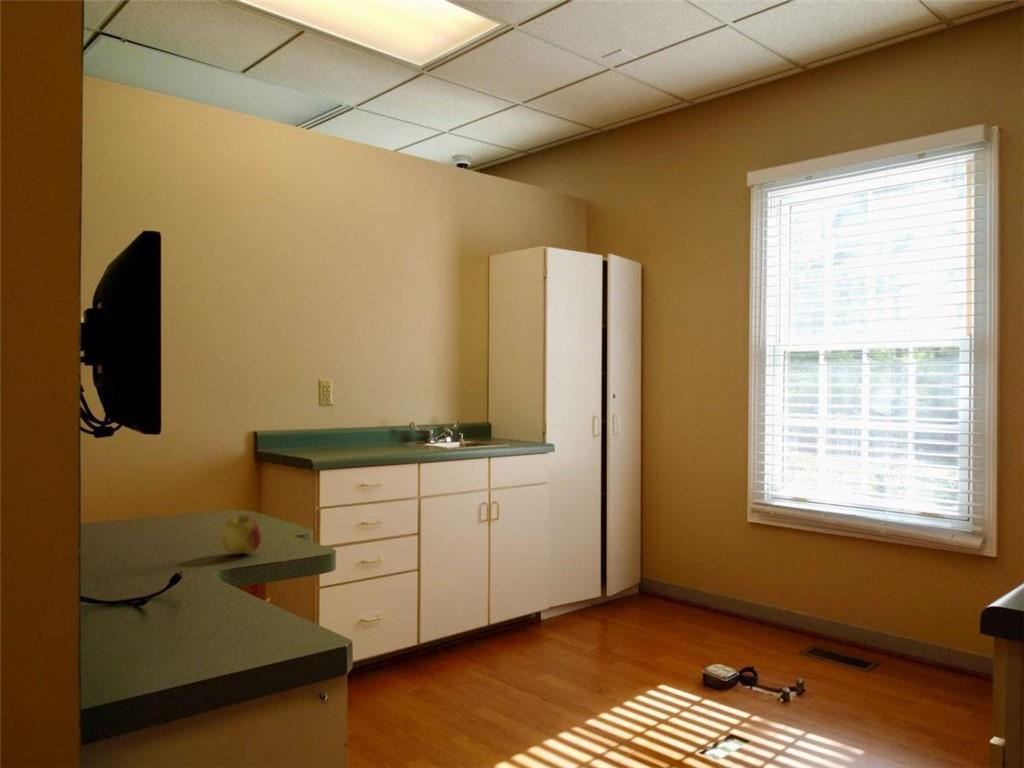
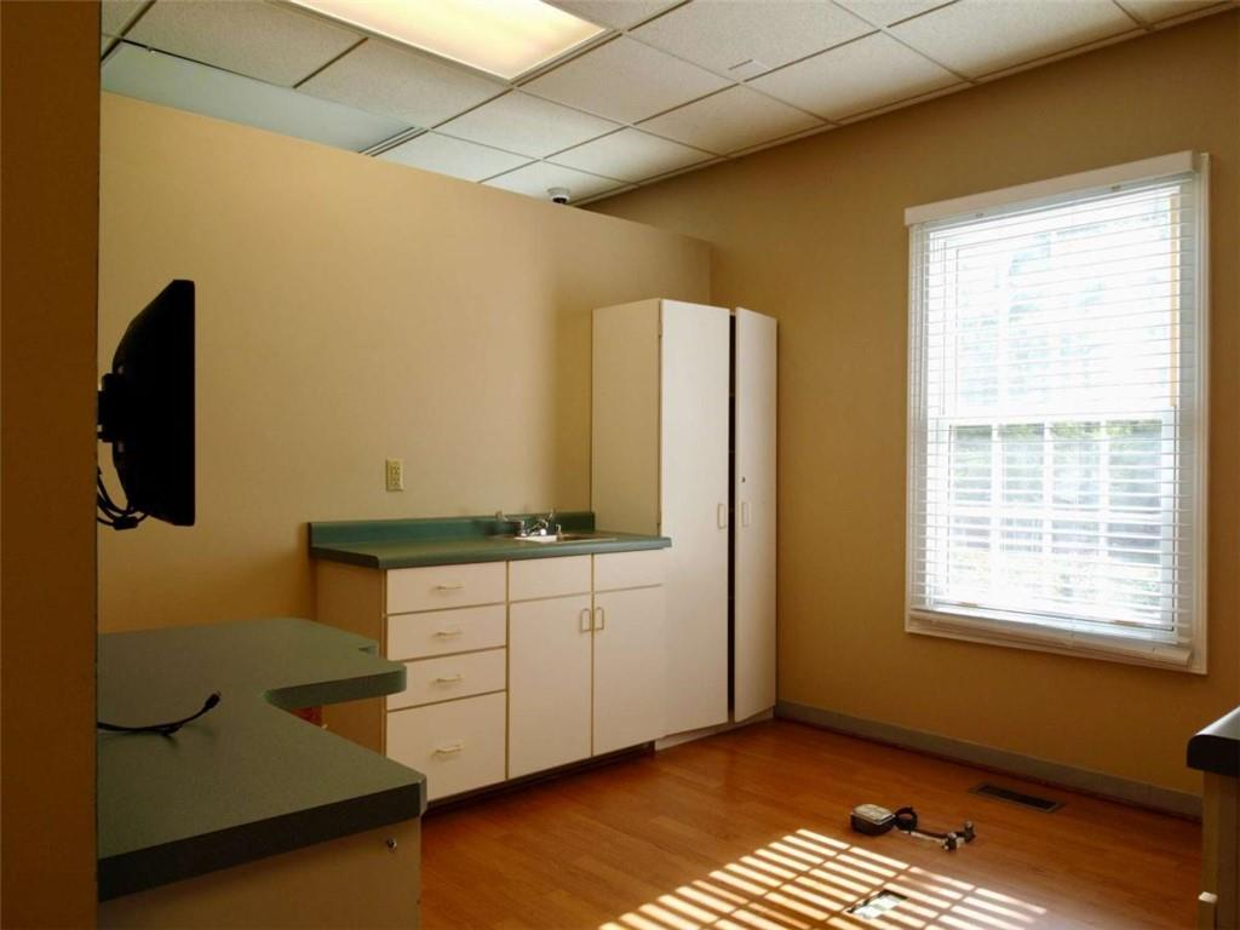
- apple [220,513,262,556]
